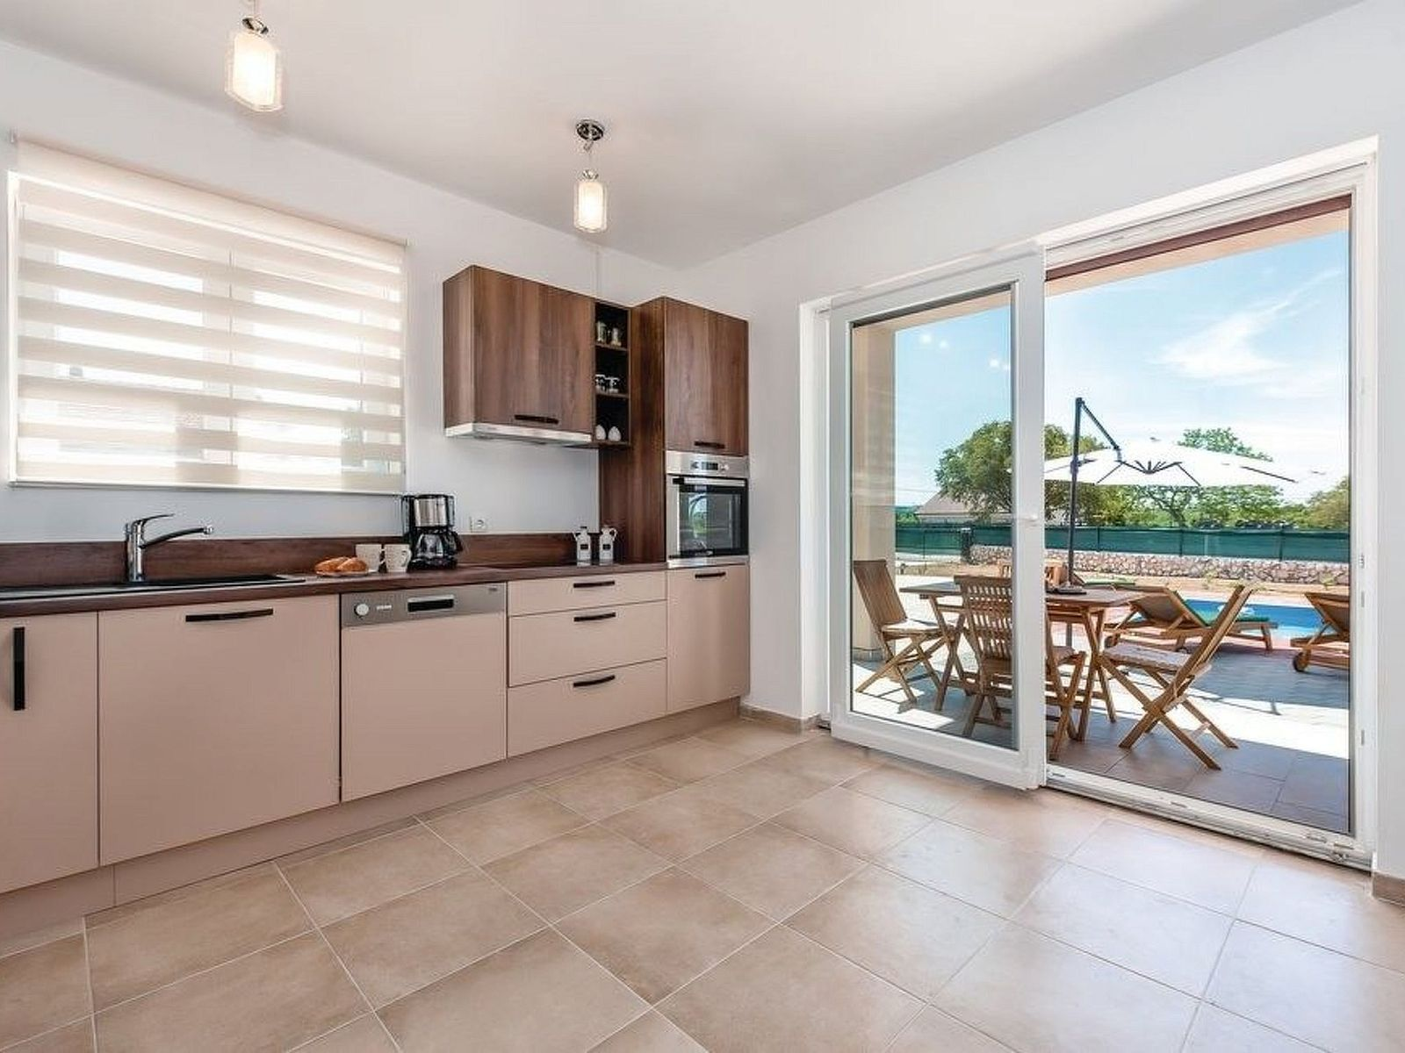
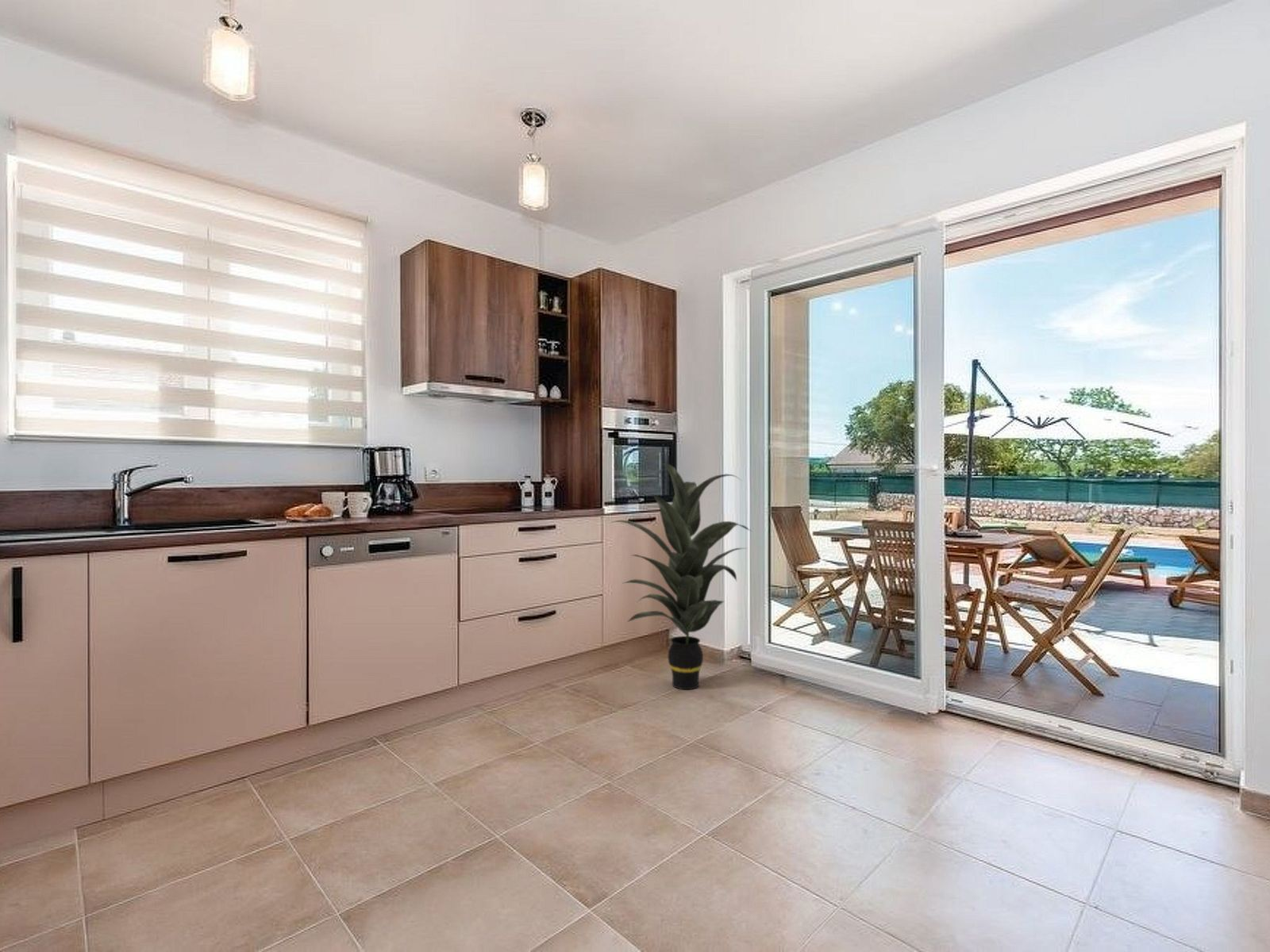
+ indoor plant [609,463,752,690]
